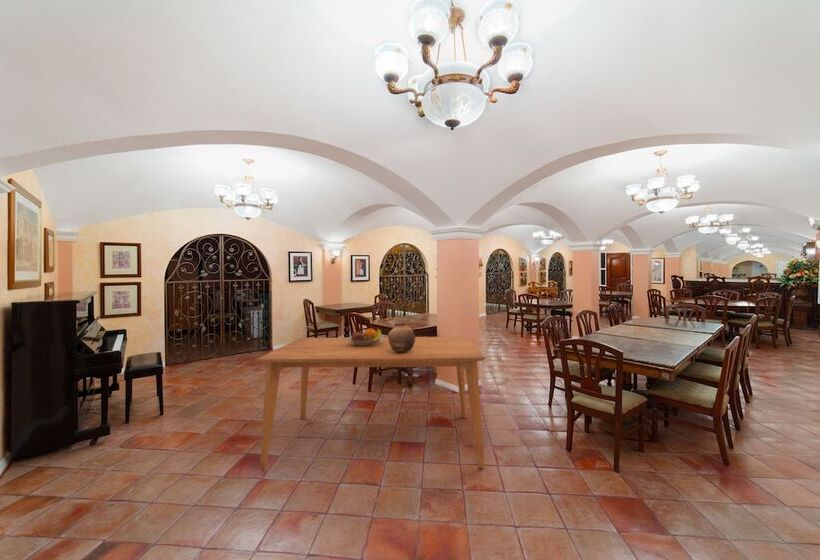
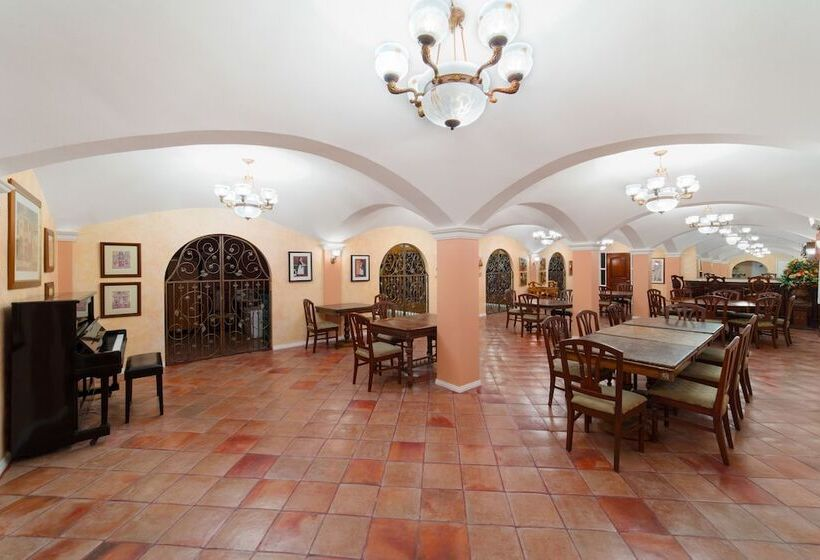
- fruit bowl [347,327,384,346]
- dining table [255,336,487,469]
- pottery [387,321,416,352]
